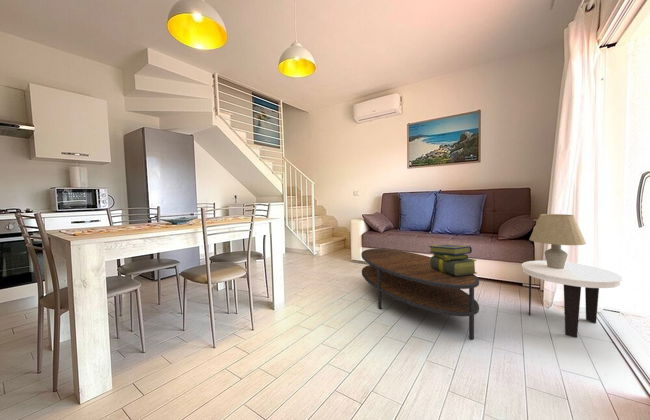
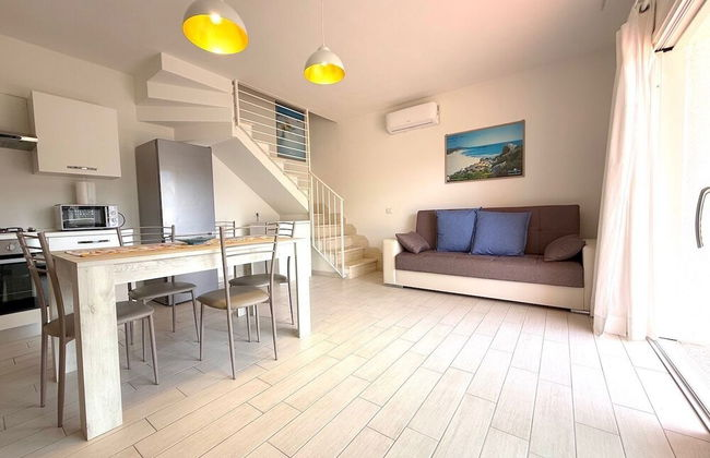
- stack of books [428,243,478,276]
- coffee table [360,248,480,341]
- side table [520,260,623,338]
- table lamp [528,213,587,269]
